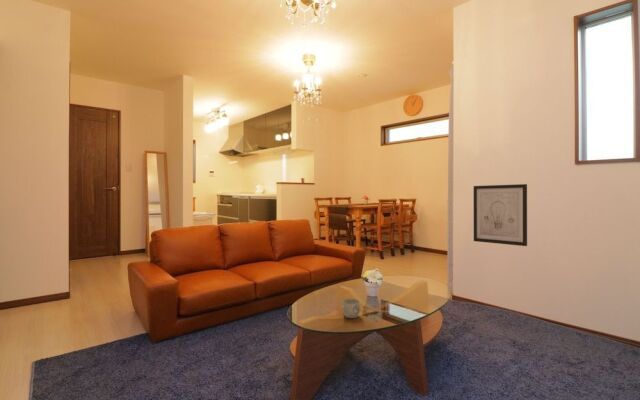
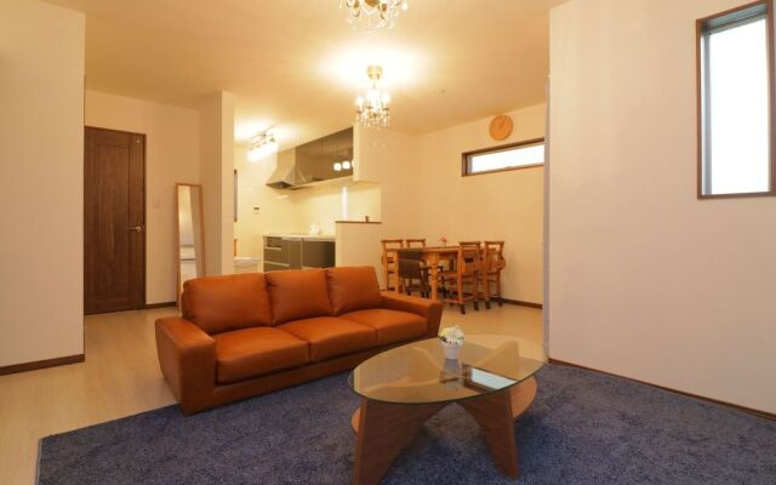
- wall art [473,183,528,247]
- mug [341,298,361,319]
